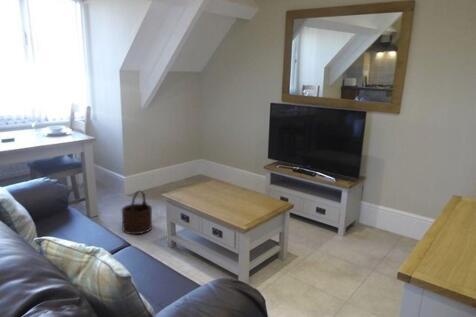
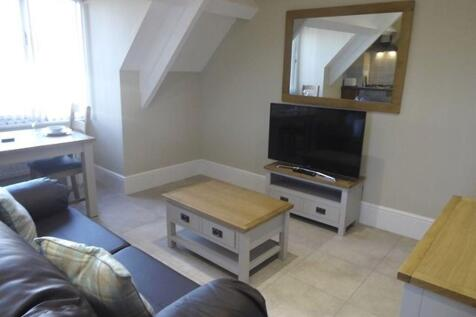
- wooden bucket [121,189,153,235]
